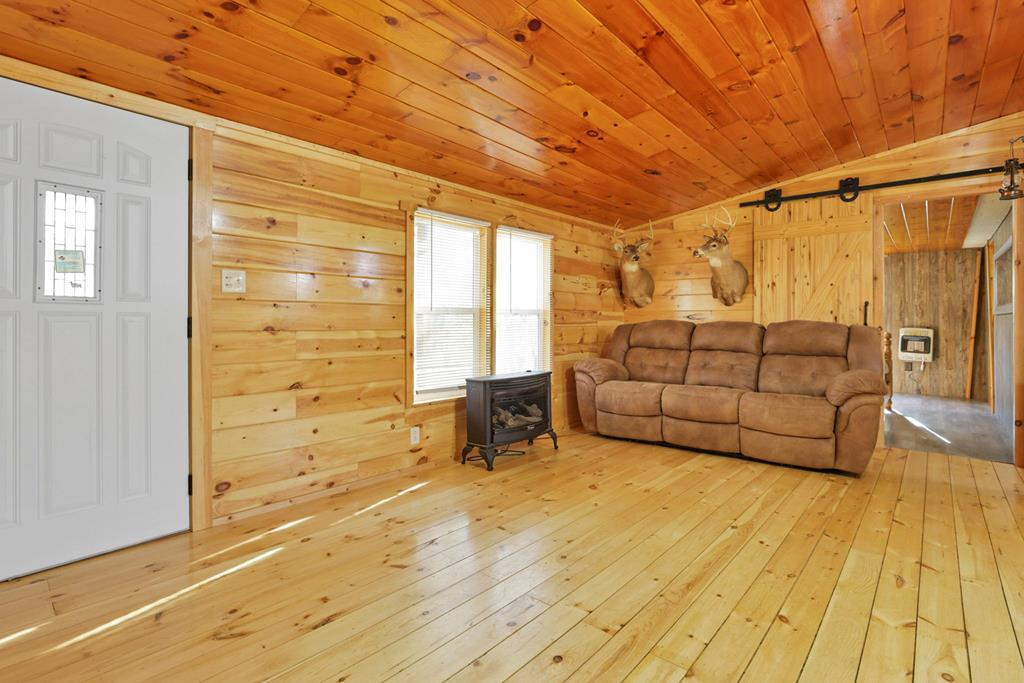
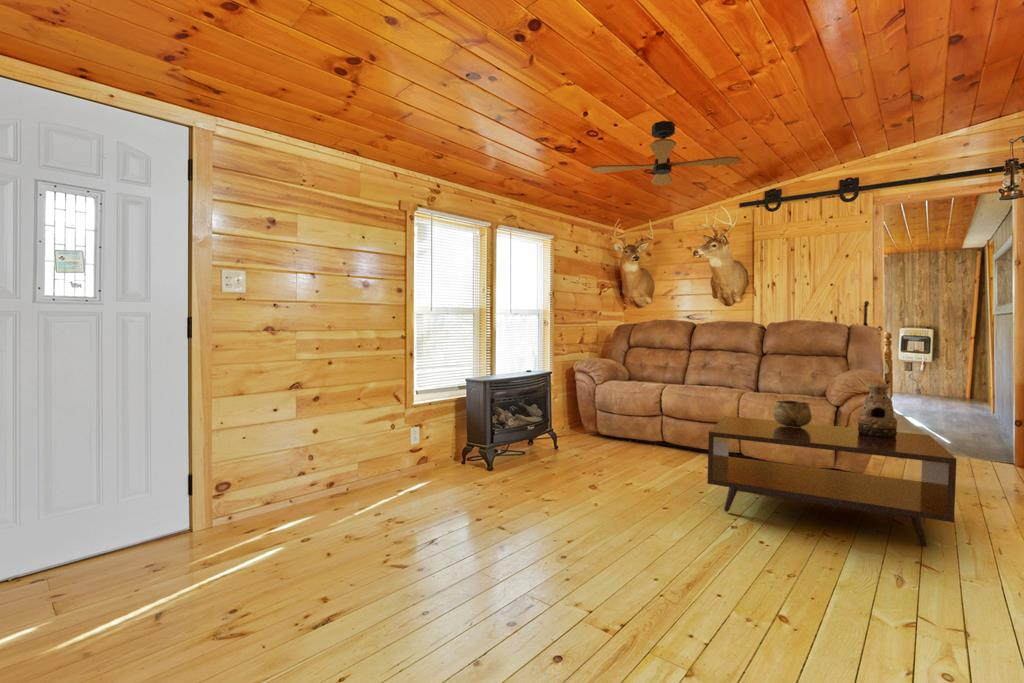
+ coffee table [706,415,958,548]
+ lantern [857,382,898,438]
+ ceiling fan [589,120,742,187]
+ decorative bowl [773,400,813,428]
